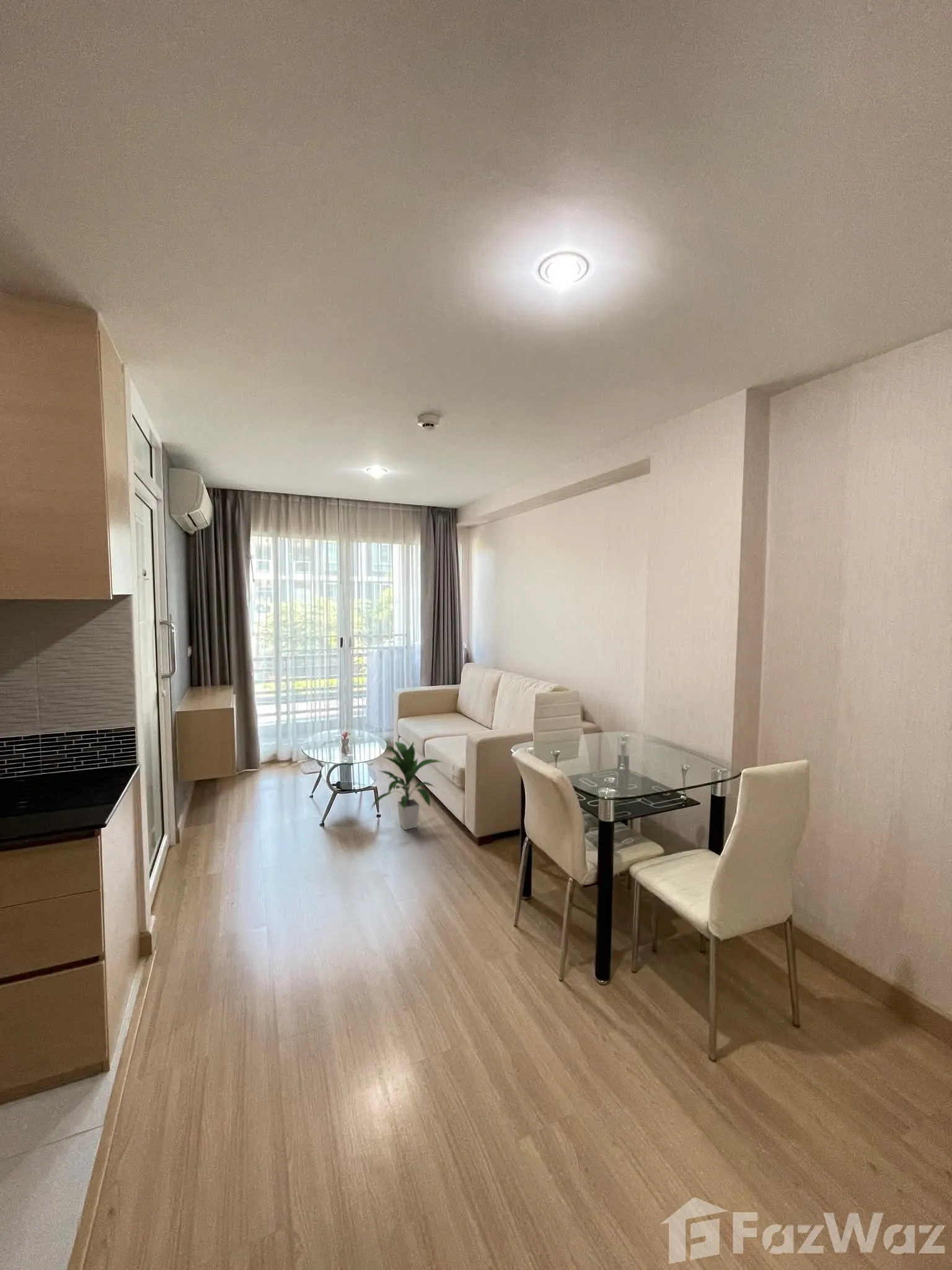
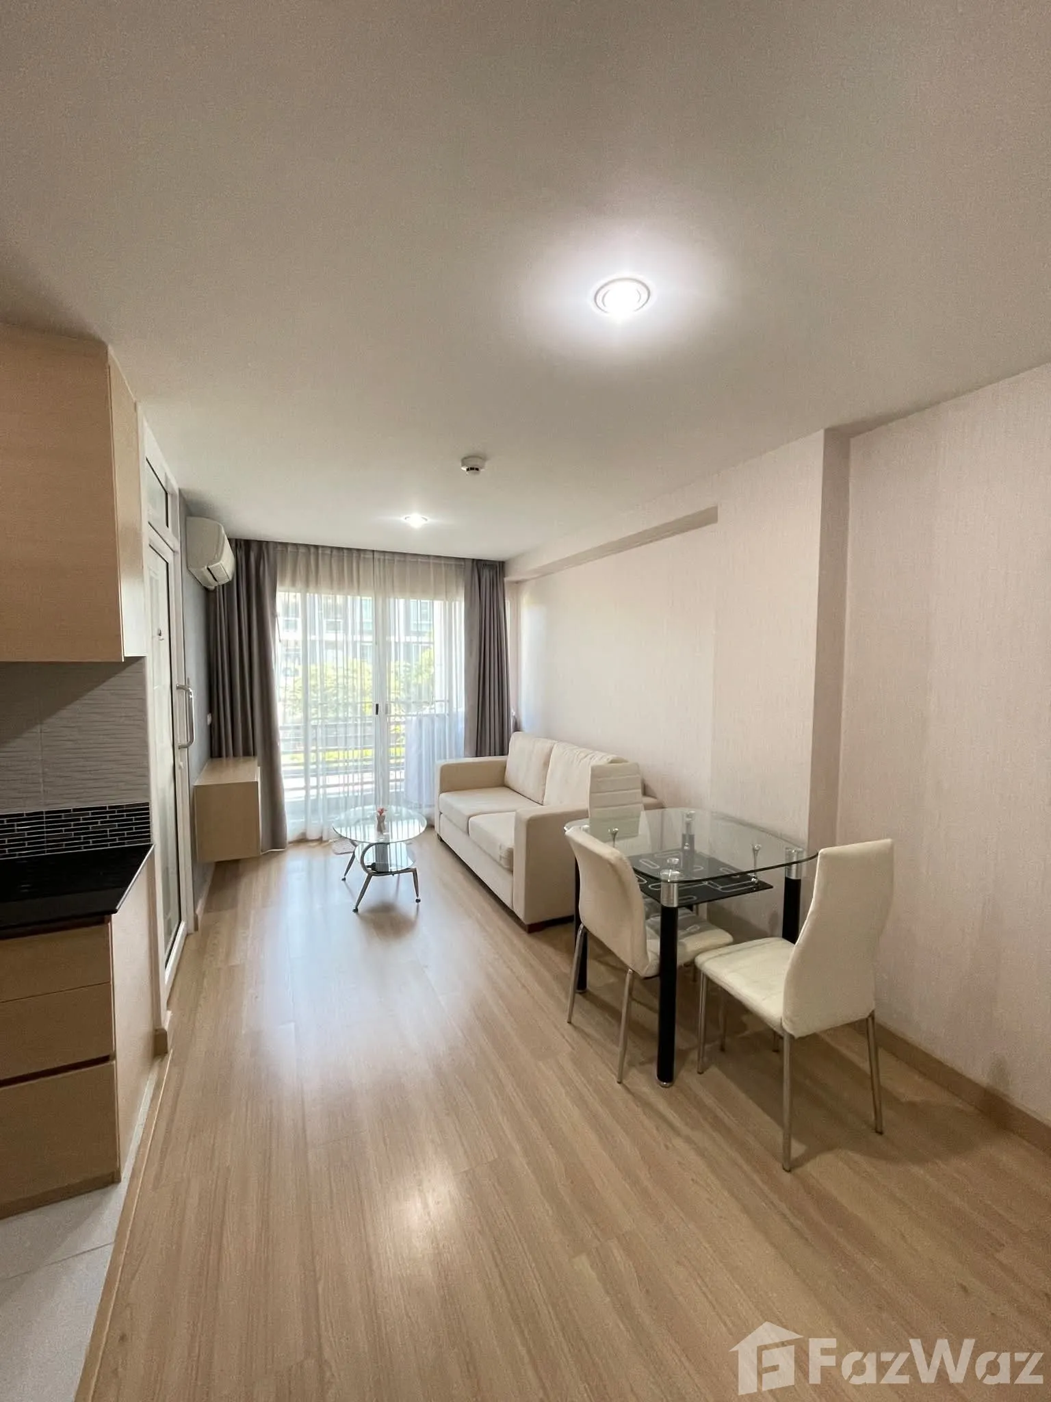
- indoor plant [369,740,444,830]
